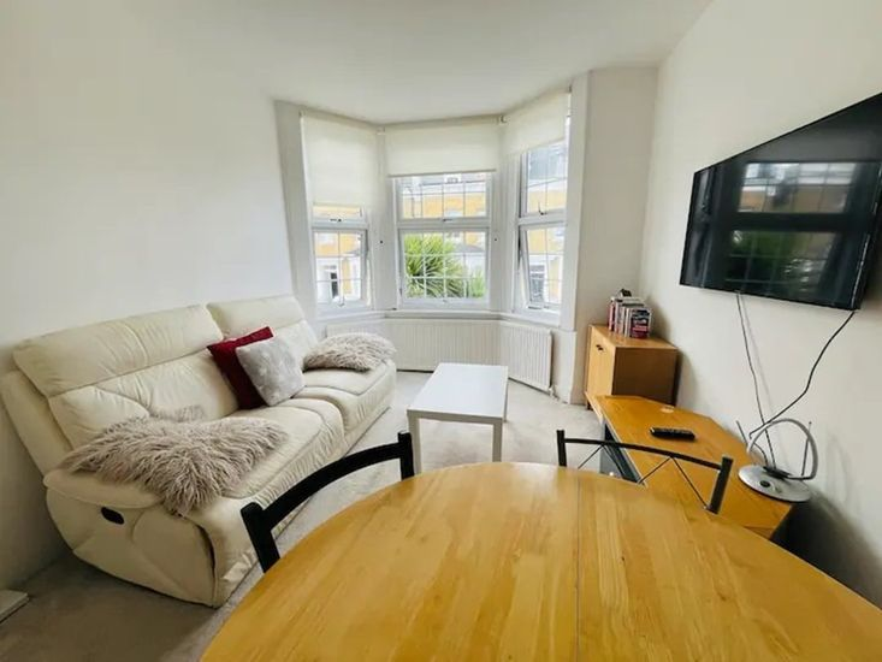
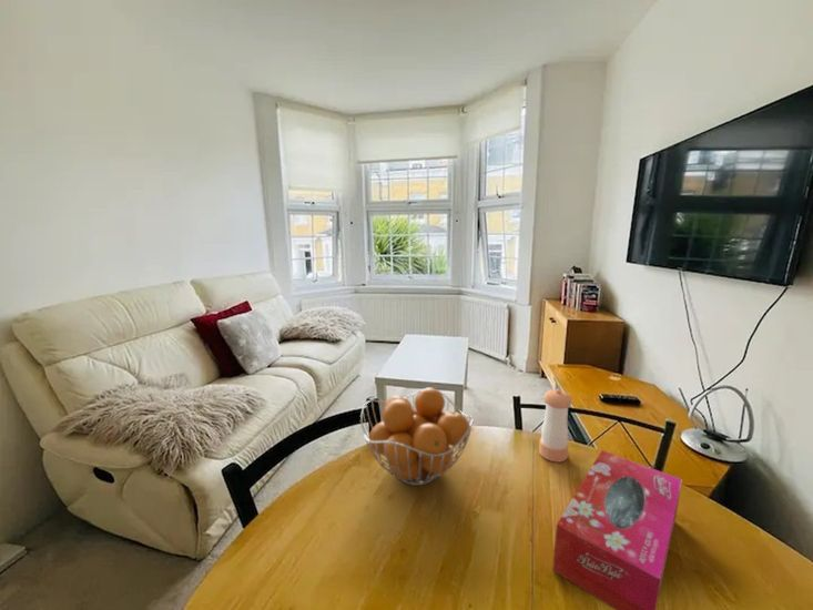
+ fruit basket [359,386,475,487]
+ tissue box [551,449,683,610]
+ pepper shaker [538,388,573,462]
